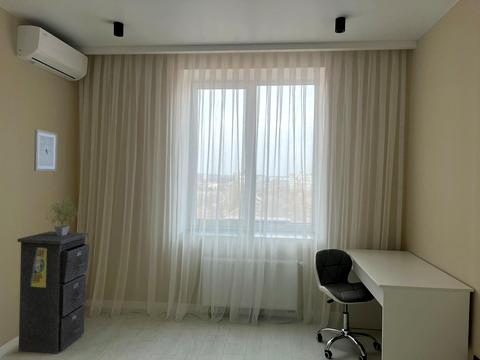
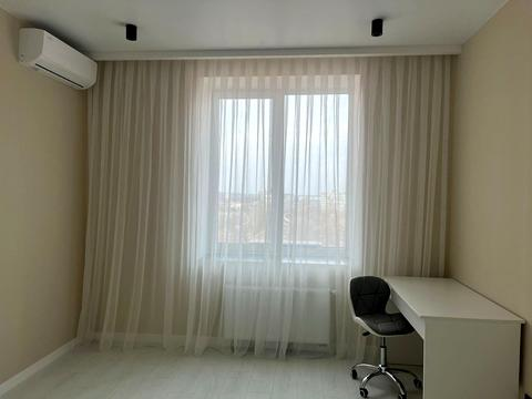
- potted plant [45,196,80,235]
- wall art [33,128,58,172]
- filing cabinet [16,230,91,355]
